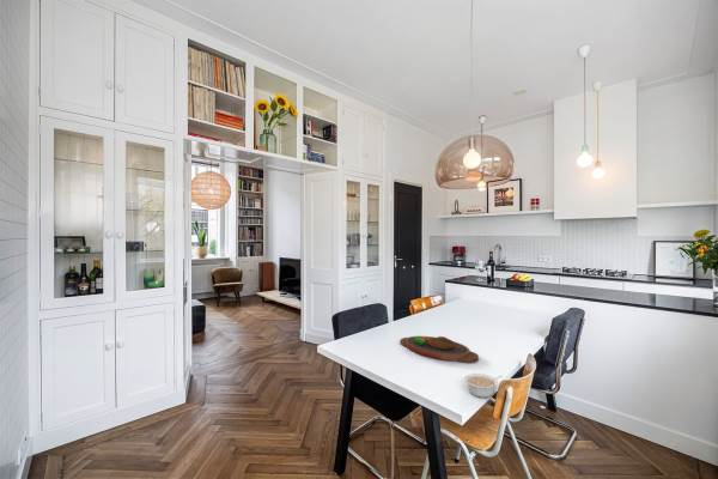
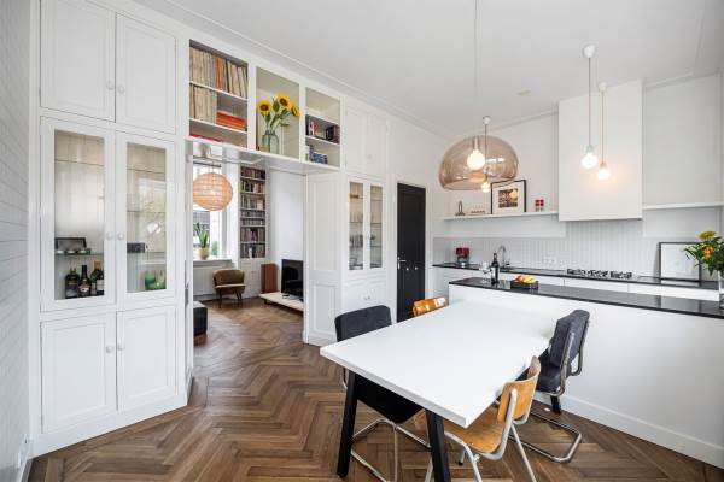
- legume [463,372,504,399]
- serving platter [400,335,480,364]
